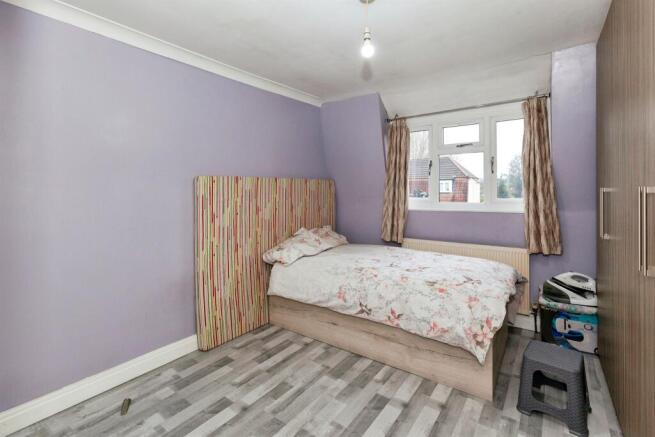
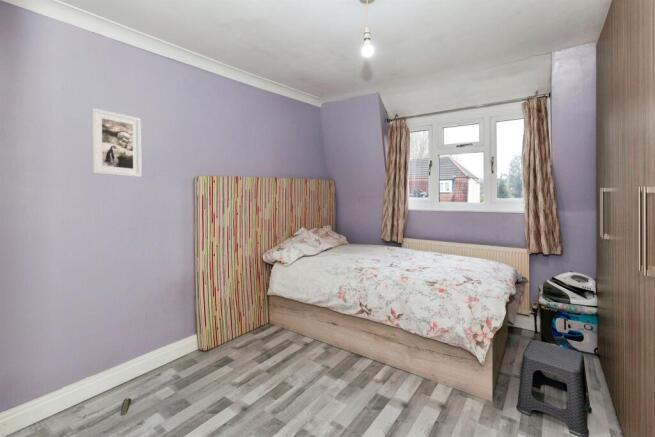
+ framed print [90,107,143,178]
